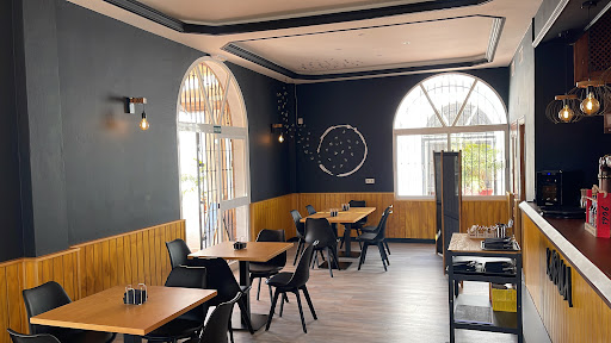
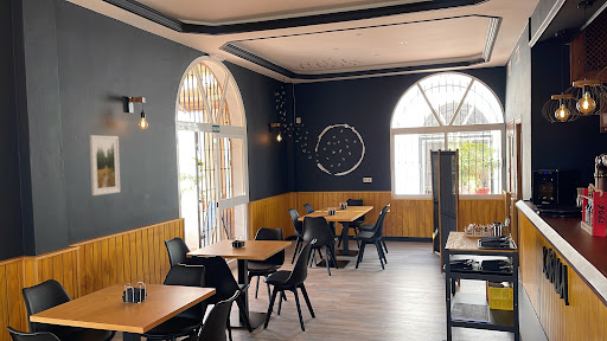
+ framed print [89,134,121,197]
